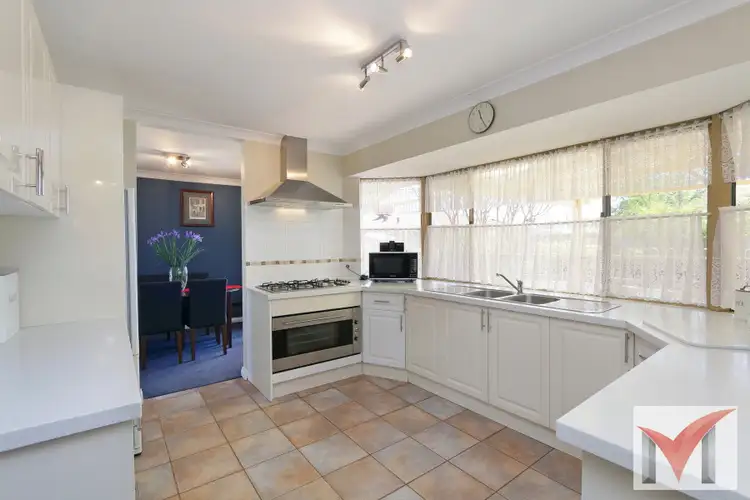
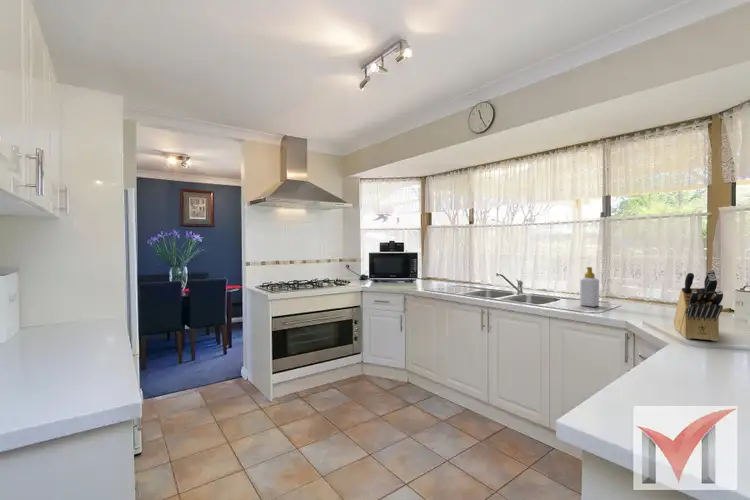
+ knife block [673,268,724,342]
+ soap bottle [579,266,600,308]
